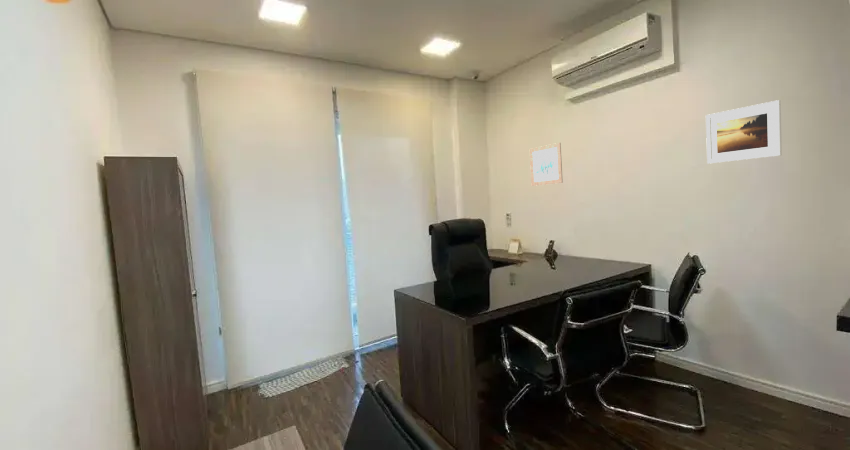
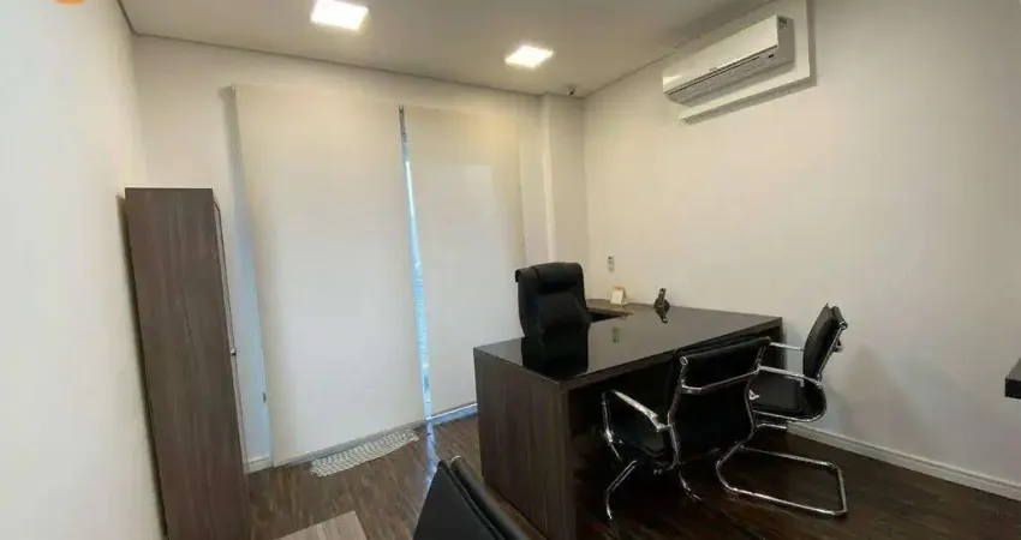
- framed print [705,99,783,165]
- wall art [529,142,564,187]
